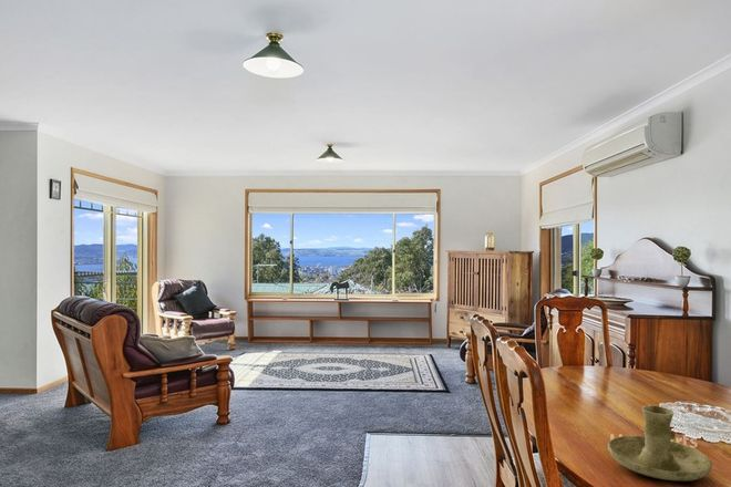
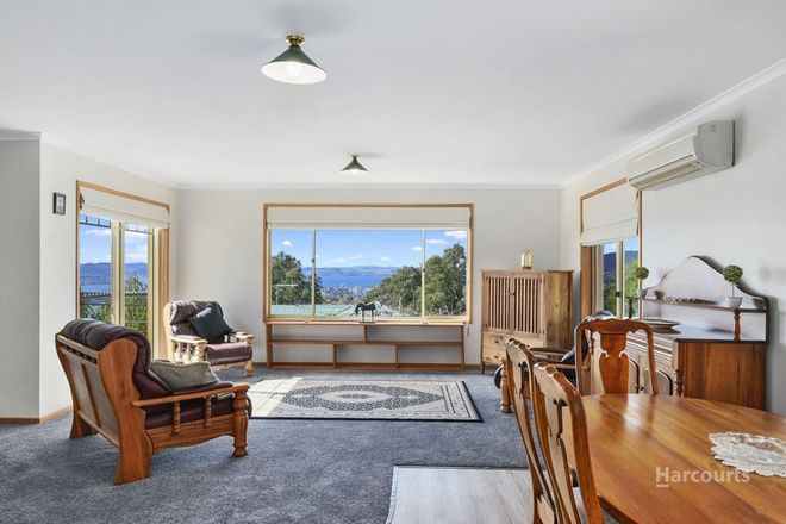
- candle holder [607,405,713,483]
